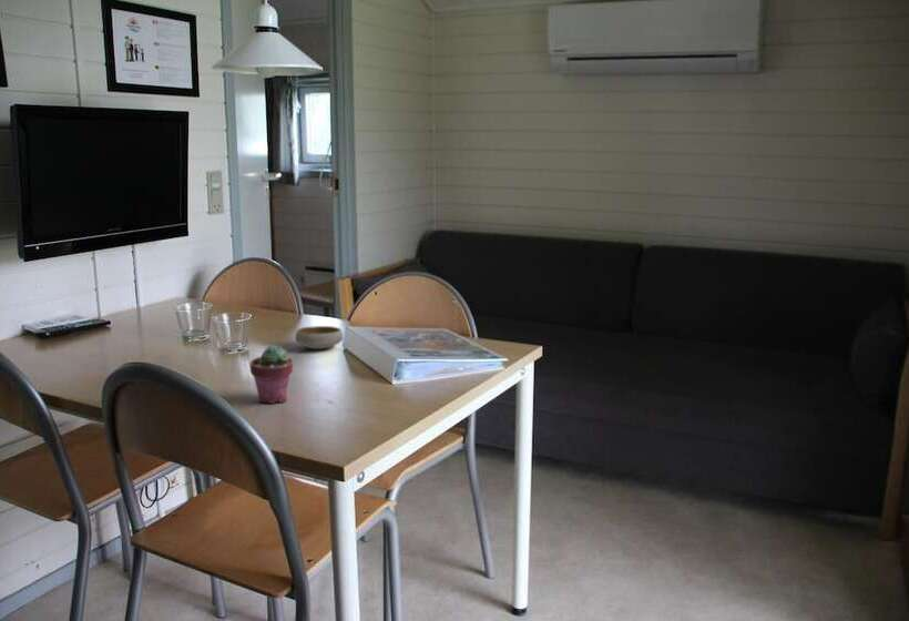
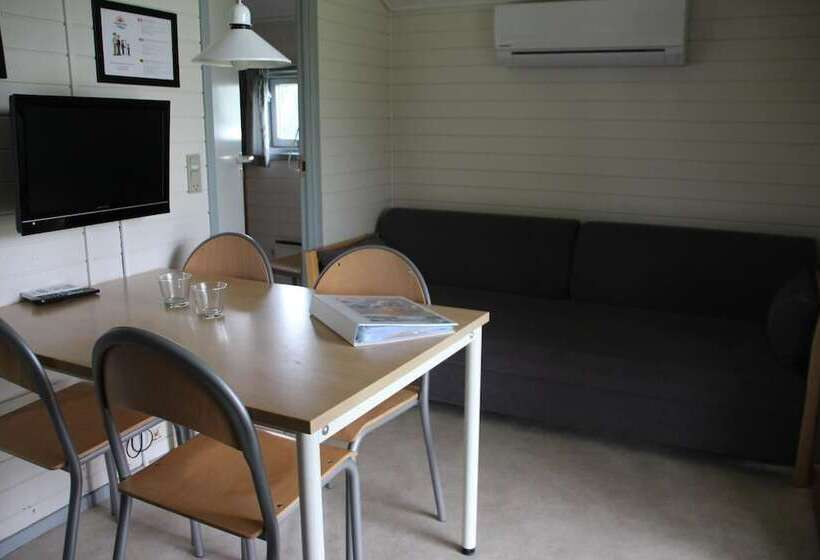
- potted succulent [249,344,294,405]
- bowl [294,325,345,350]
